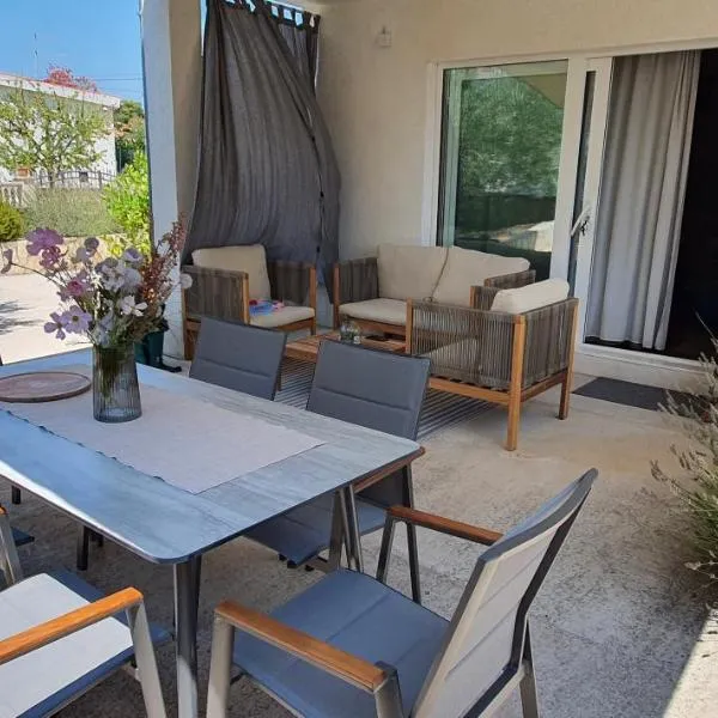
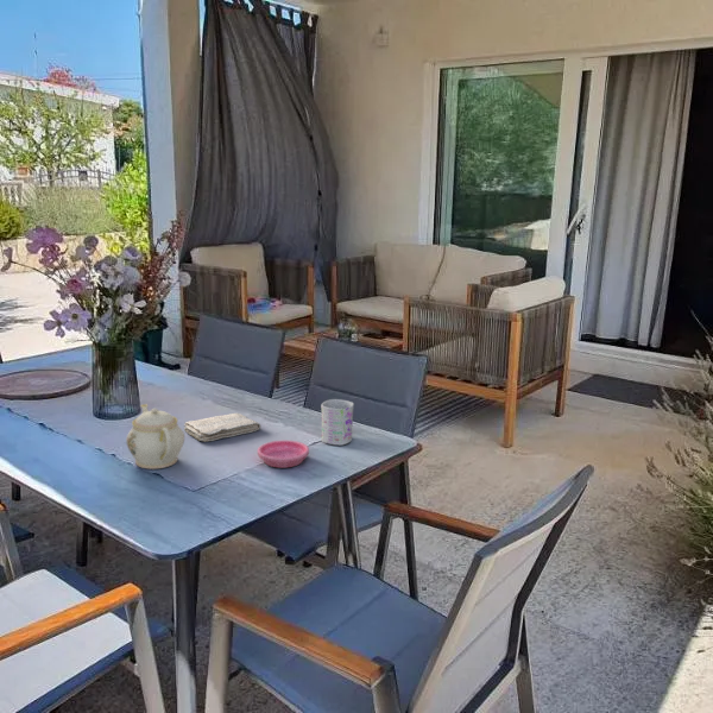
+ washcloth [183,412,261,443]
+ saucer [257,440,310,469]
+ mug [320,398,355,447]
+ teapot [125,403,185,471]
